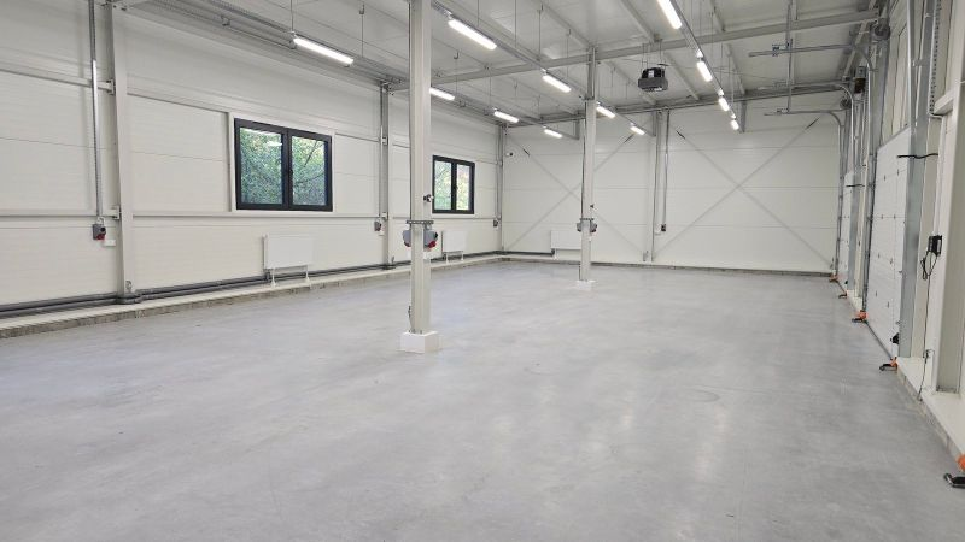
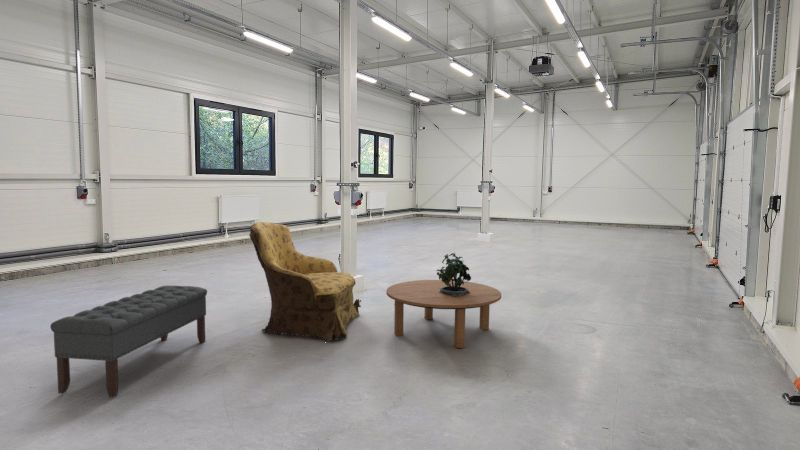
+ coffee table [385,279,502,349]
+ armchair [248,221,362,342]
+ potted plant [436,252,472,297]
+ bench [49,284,208,398]
